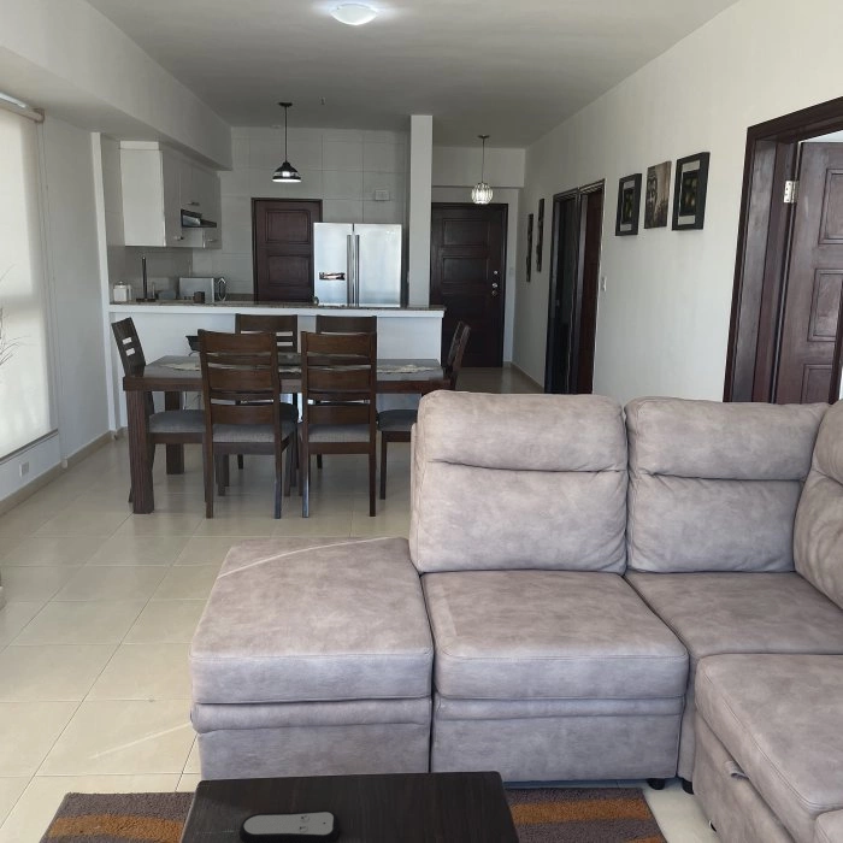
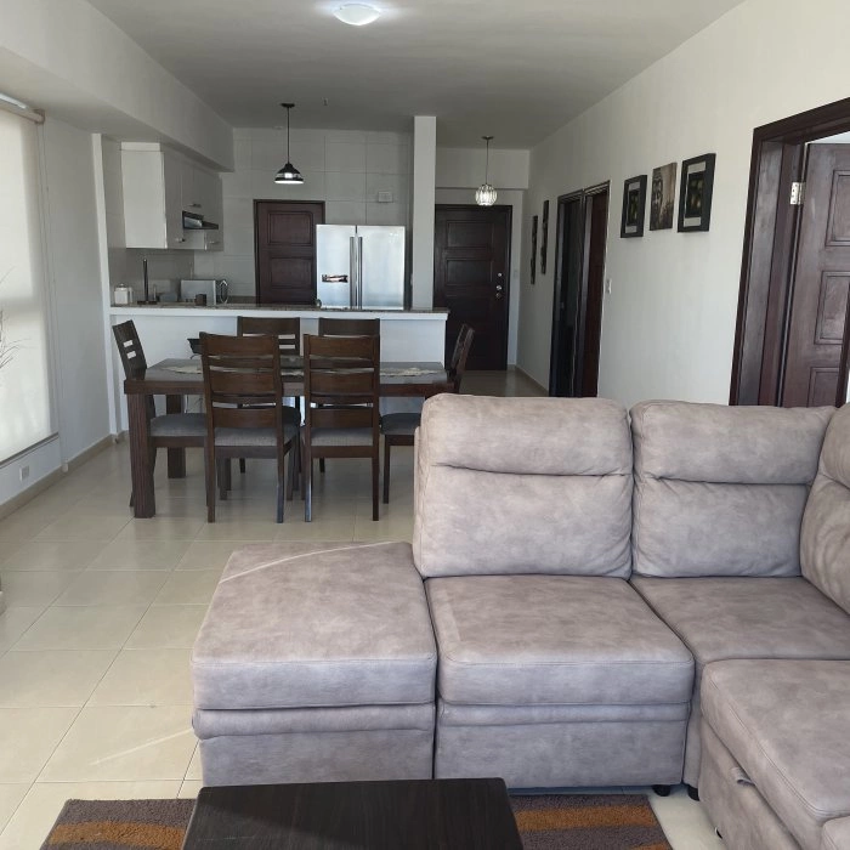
- remote control [237,809,341,843]
